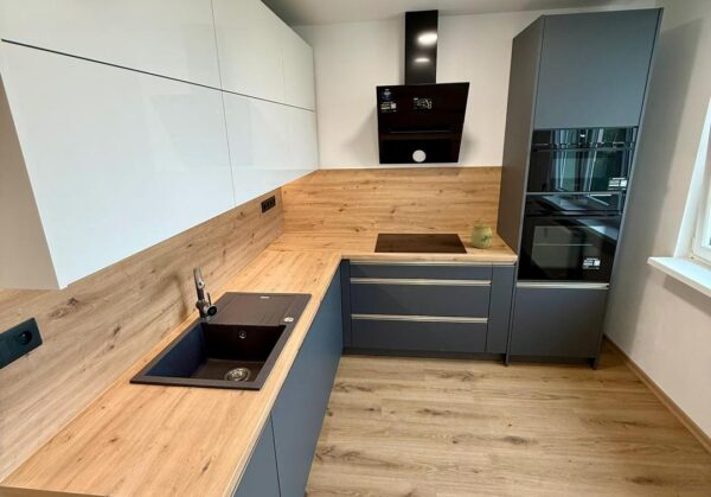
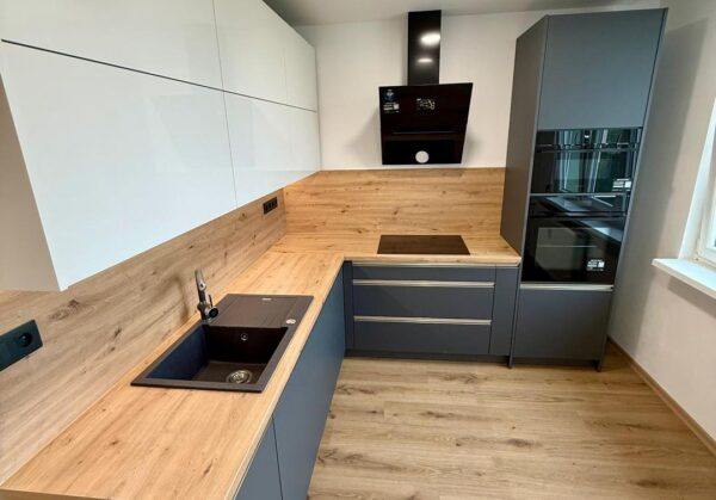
- jar [469,219,493,249]
